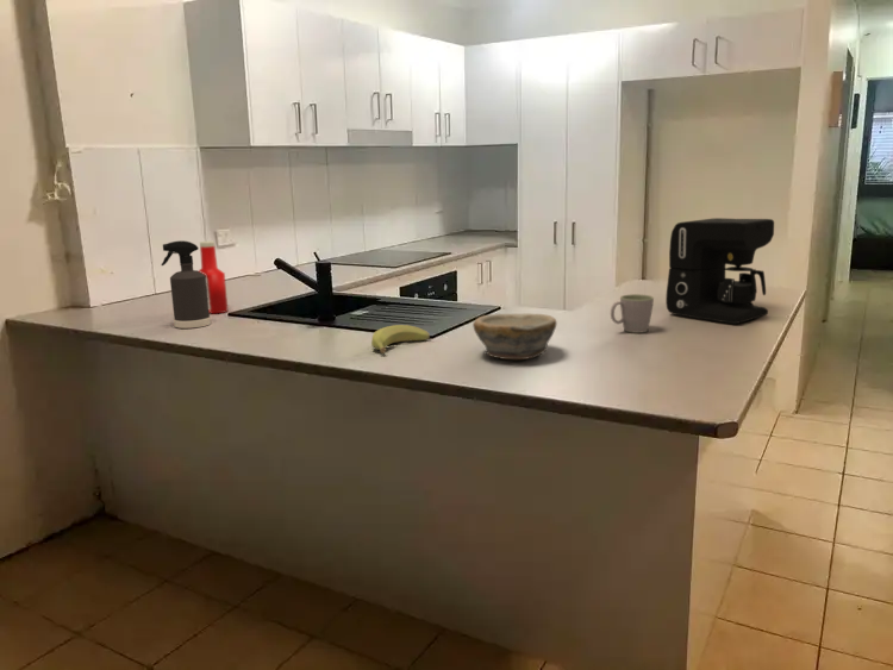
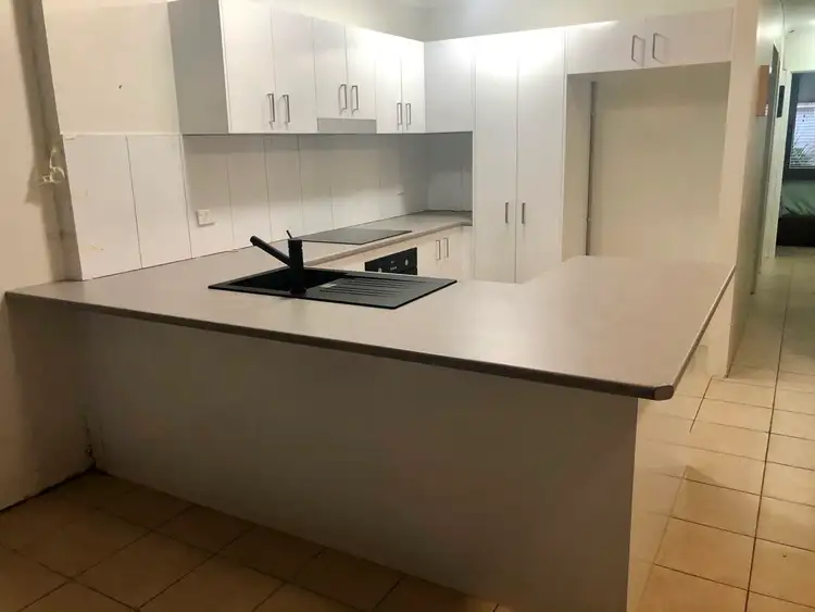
- banana [370,324,431,355]
- mug [610,293,655,334]
- soap bottle [198,240,229,314]
- spray bottle [160,239,212,330]
- bowl [472,313,558,361]
- coffee maker [664,217,775,325]
